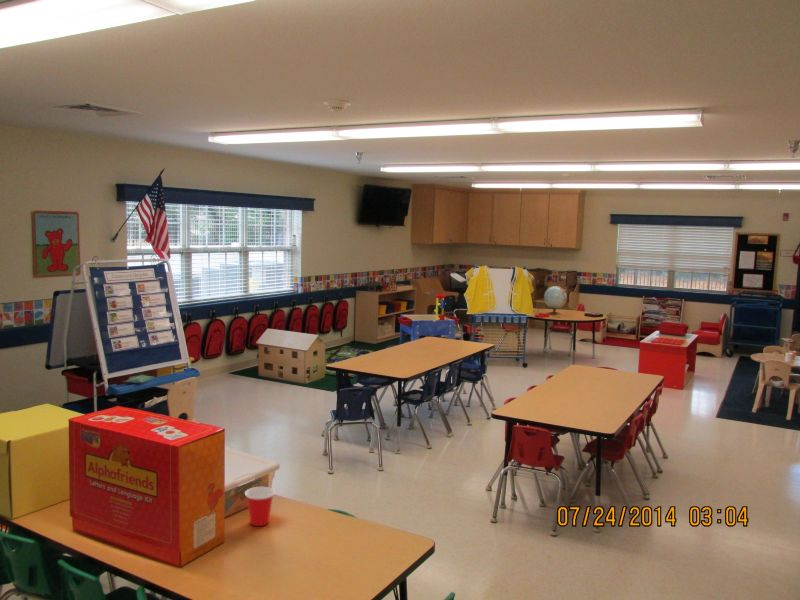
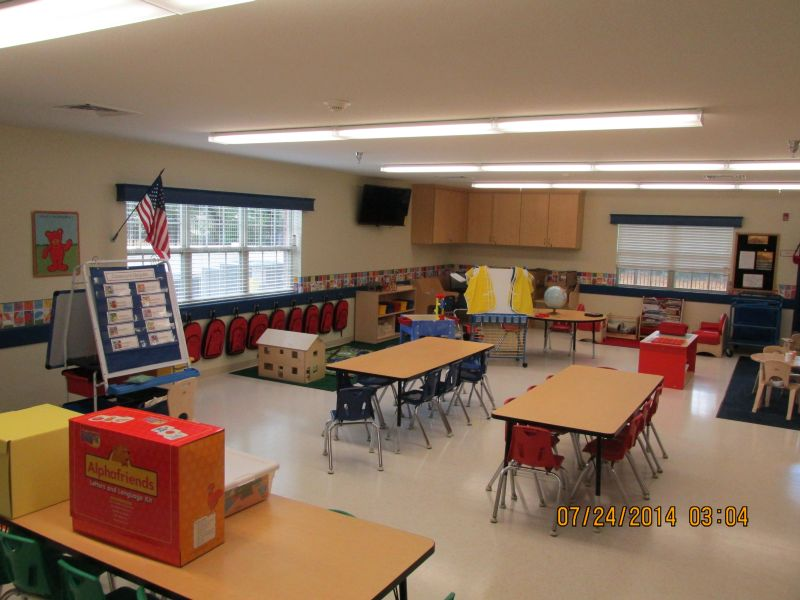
- cup [244,486,276,527]
